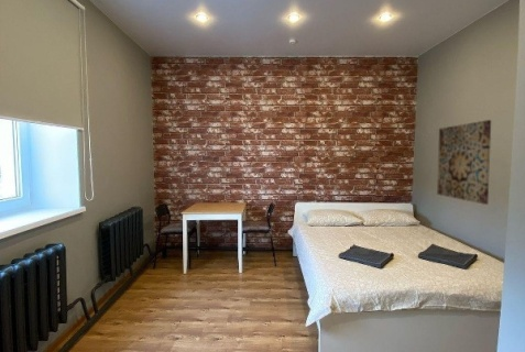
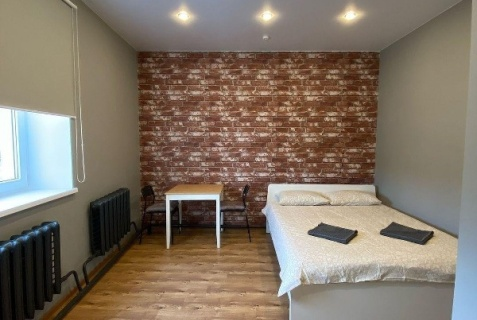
- wall art [436,119,492,206]
